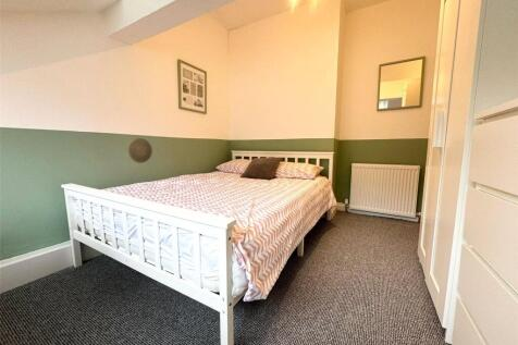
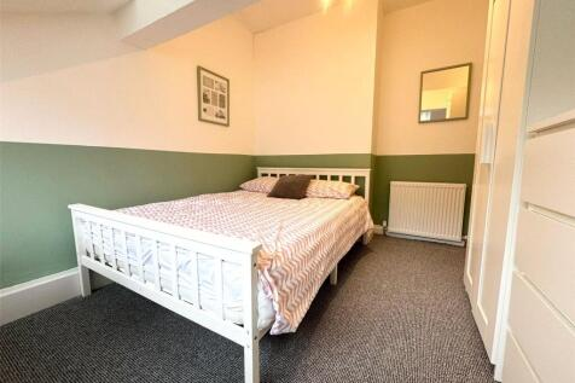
- decorative plate [127,137,153,164]
